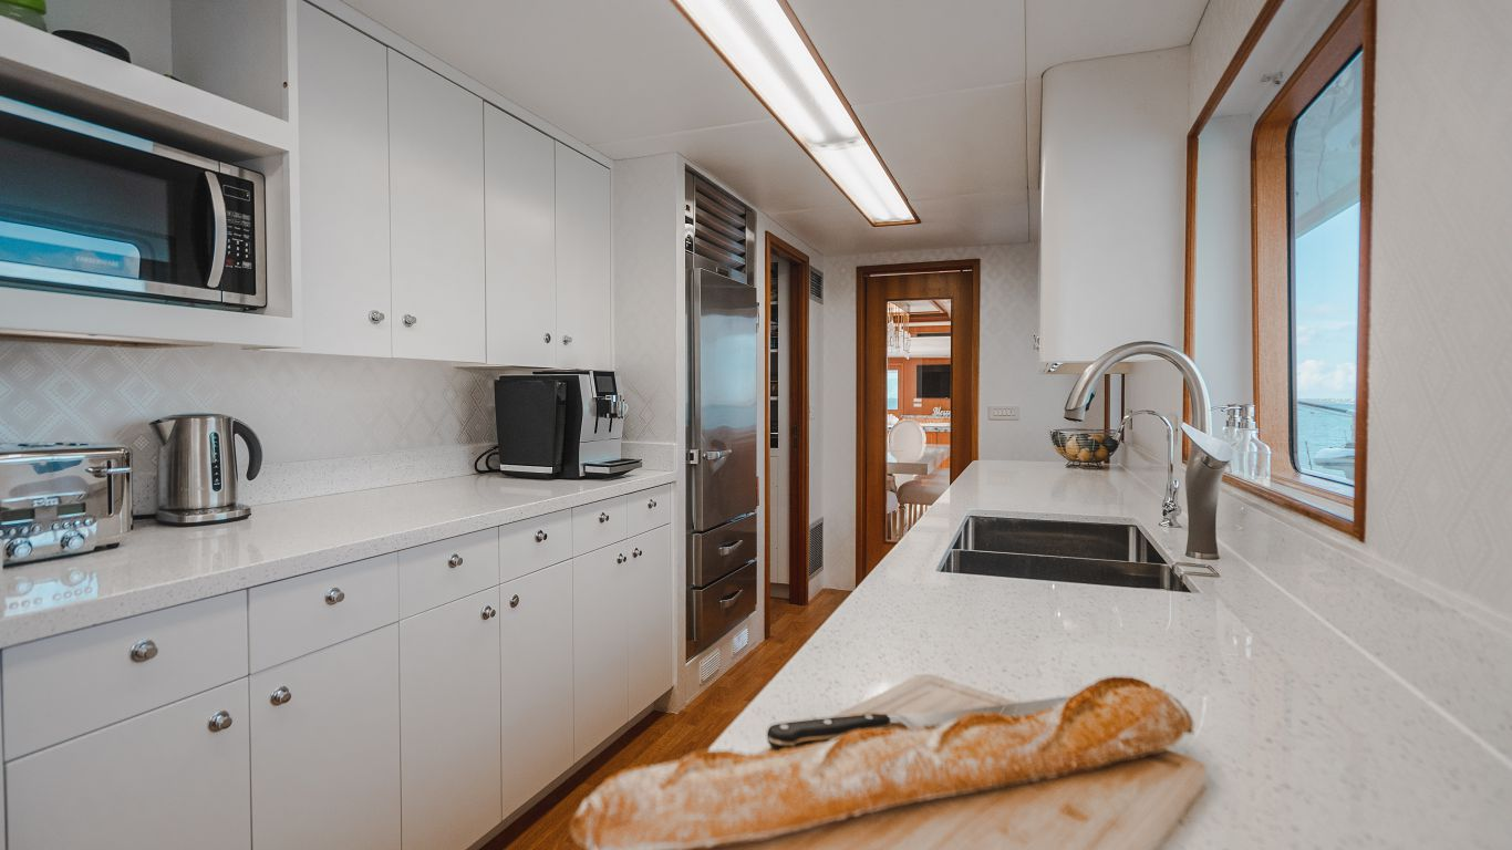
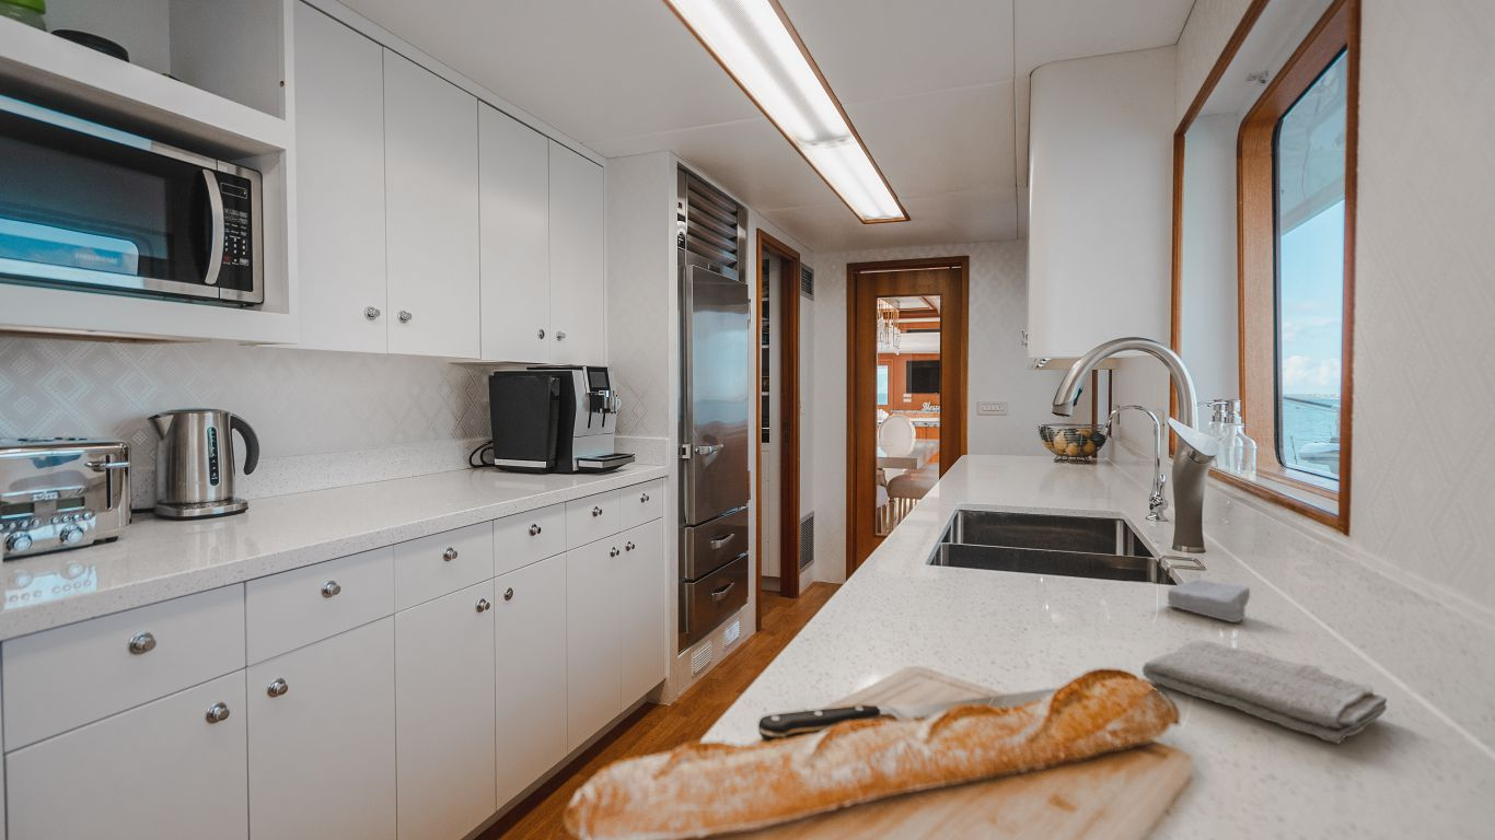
+ washcloth [1141,640,1388,745]
+ soap bar [1167,578,1251,623]
